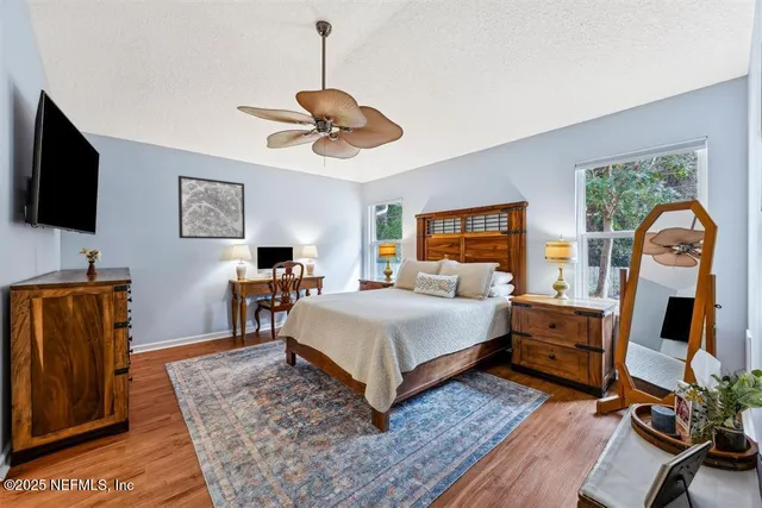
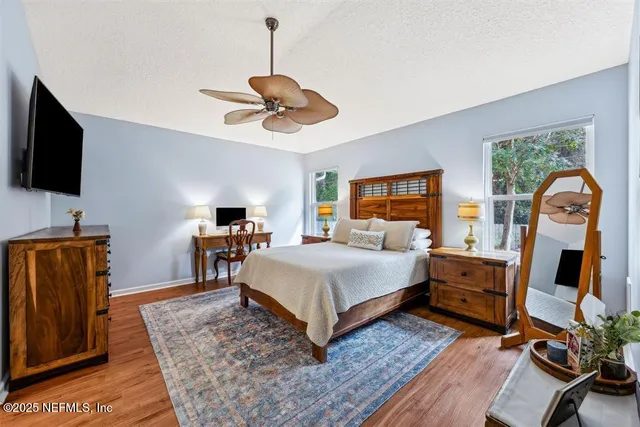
- wall art [177,175,246,240]
